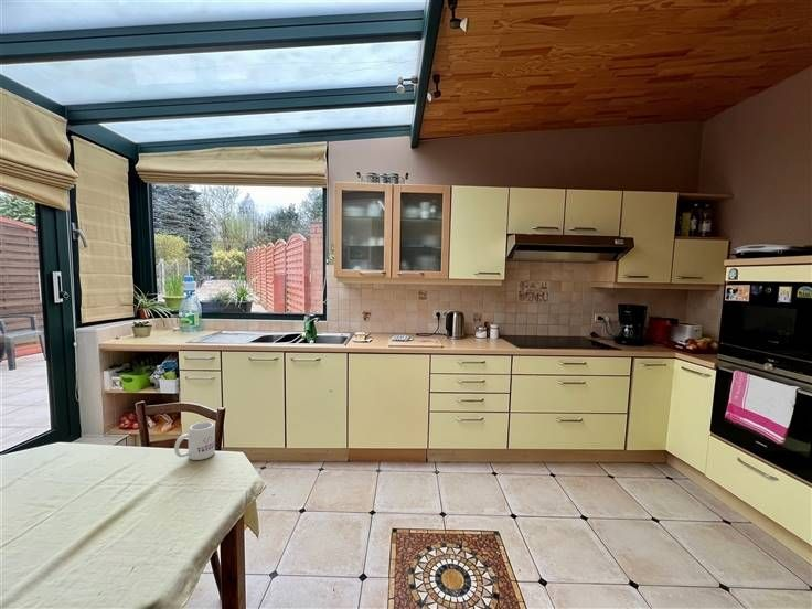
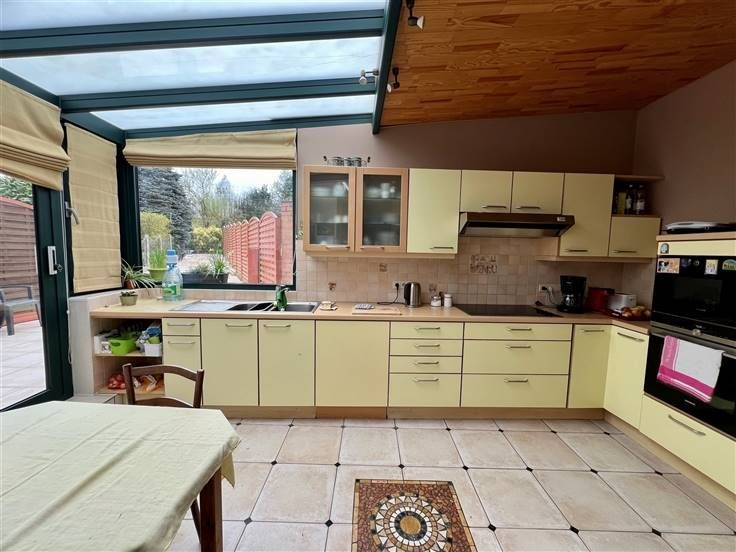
- mug [173,421,216,461]
